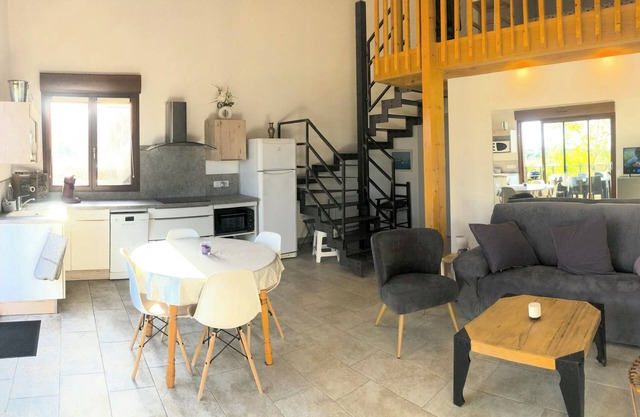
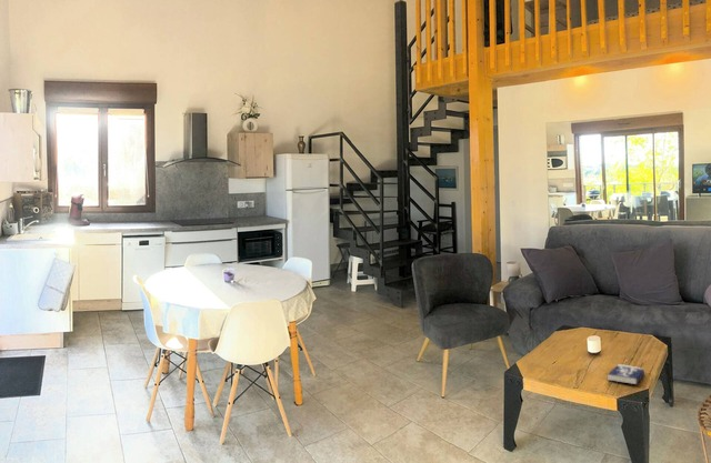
+ book [607,363,645,385]
